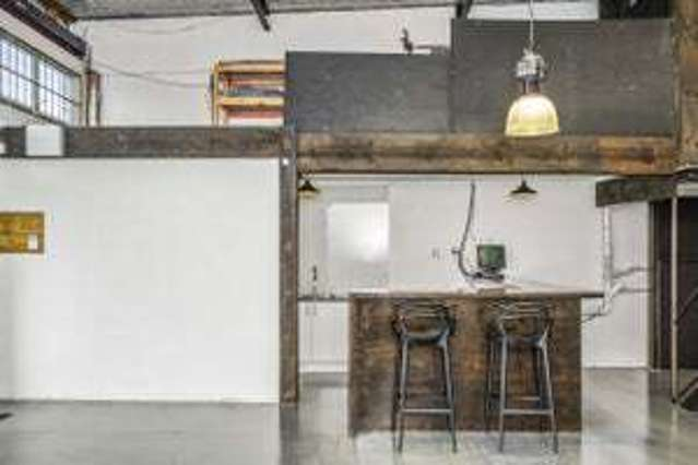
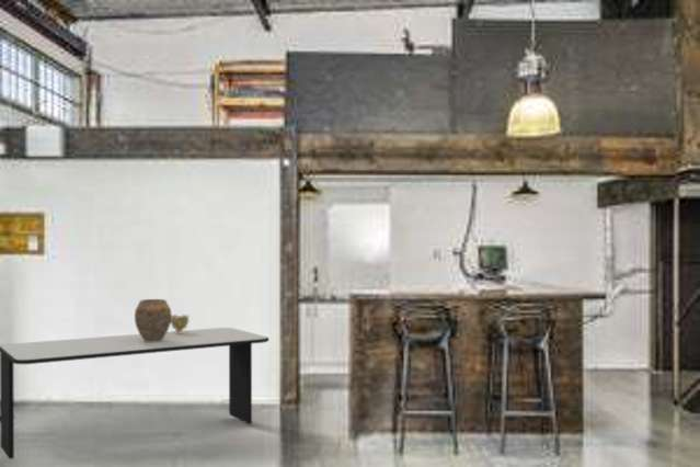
+ decorative bowl [170,314,191,333]
+ vase [134,298,173,342]
+ dining table [0,327,271,460]
